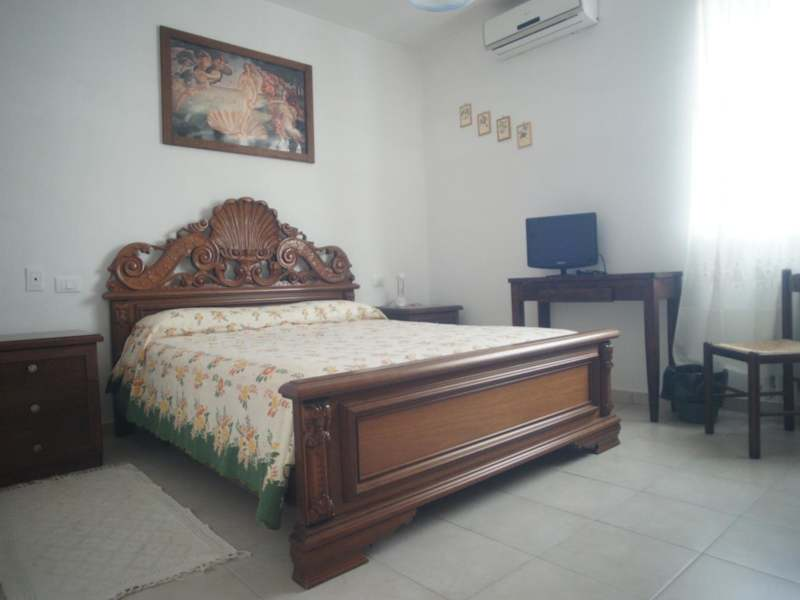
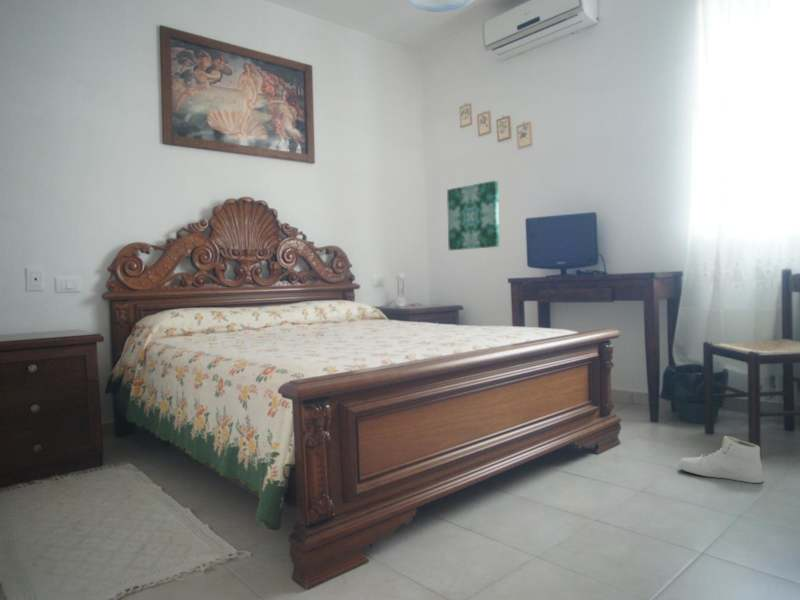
+ sneaker [678,435,764,484]
+ wall art [446,180,500,251]
